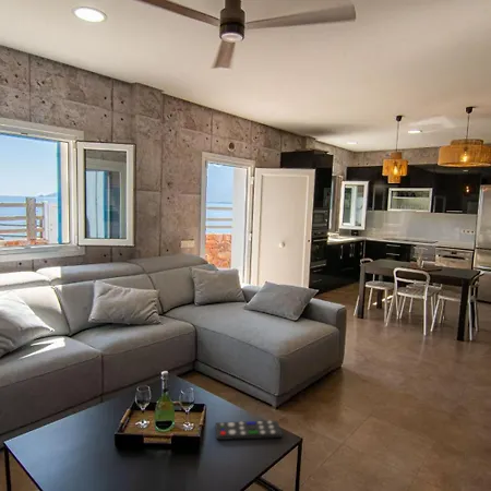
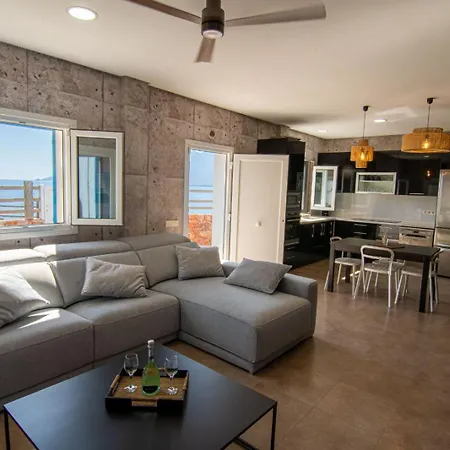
- remote control [215,420,284,441]
